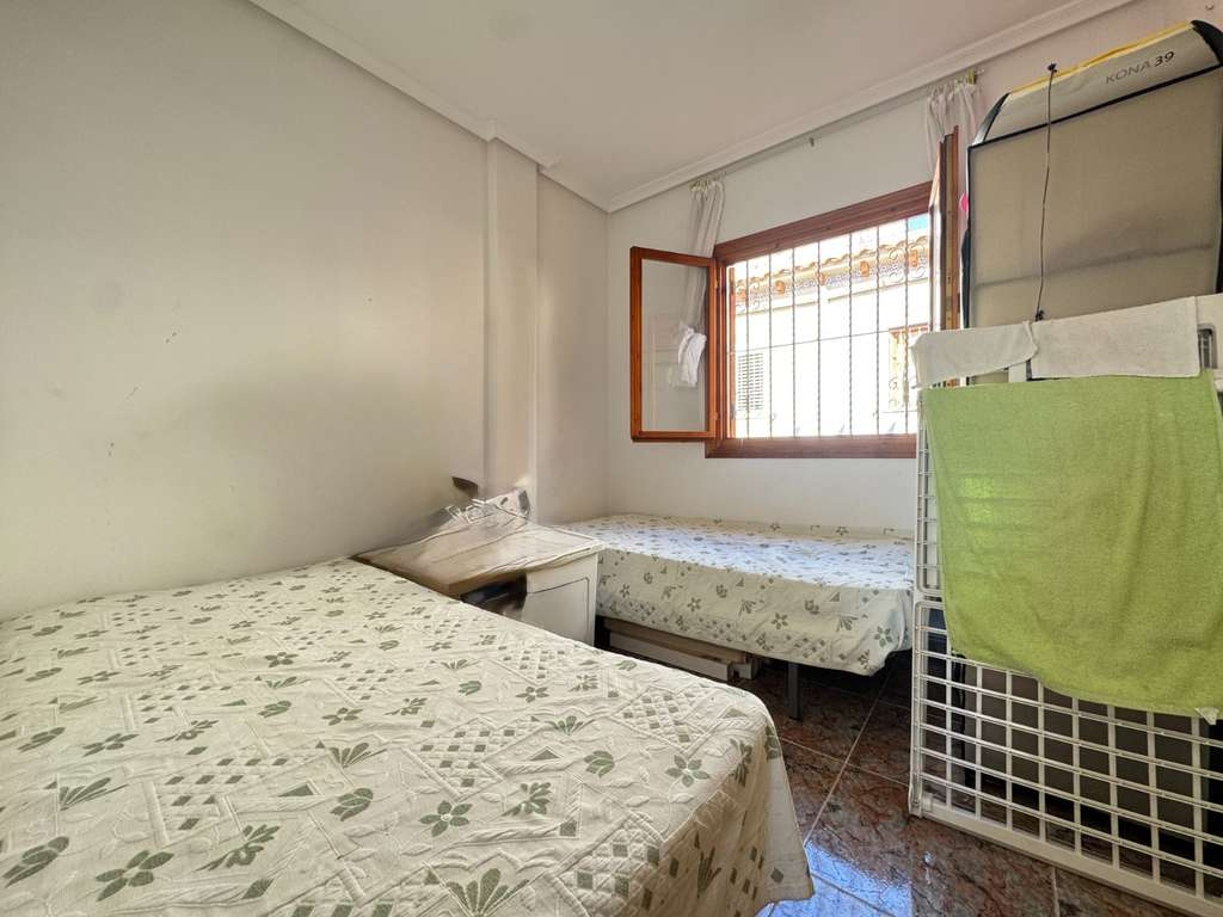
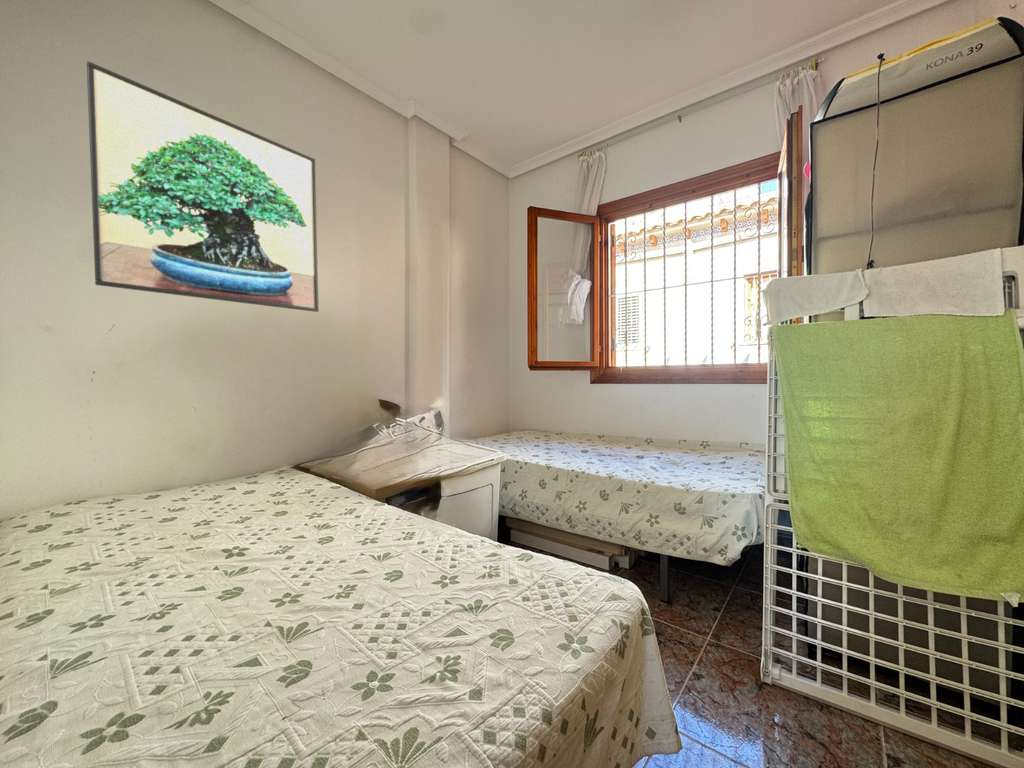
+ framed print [86,60,320,313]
